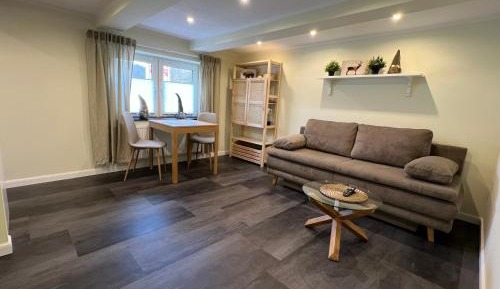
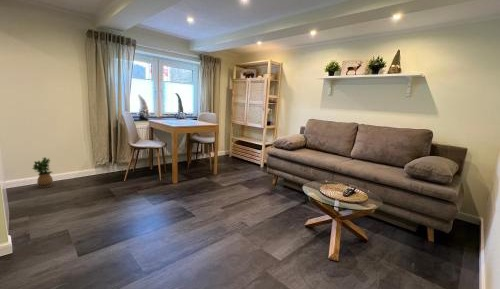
+ potted plant [31,156,54,189]
